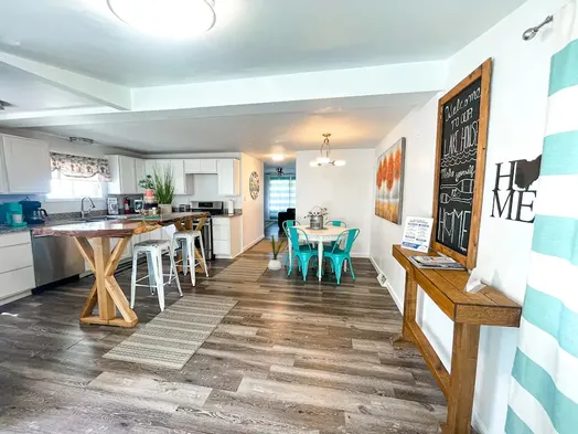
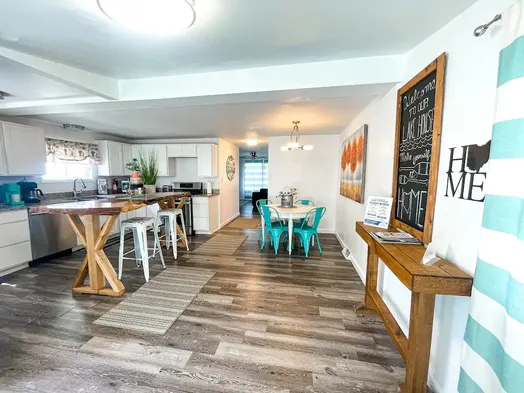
- house plant [263,230,288,272]
